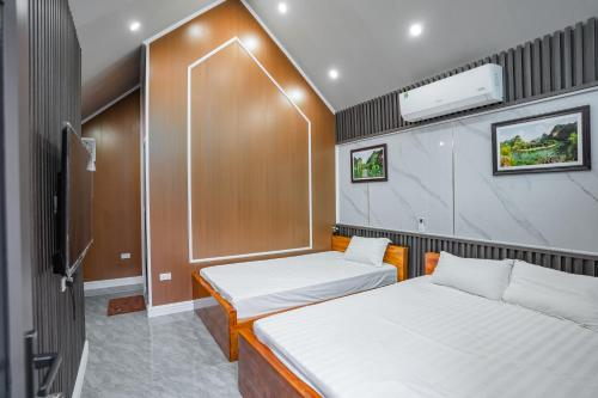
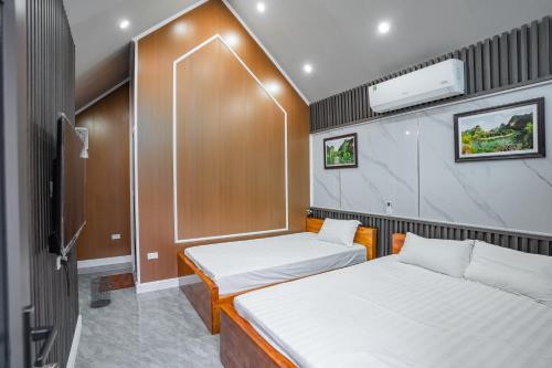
+ wastebasket [89,275,113,308]
